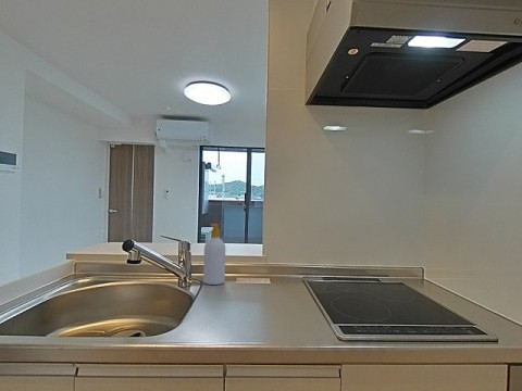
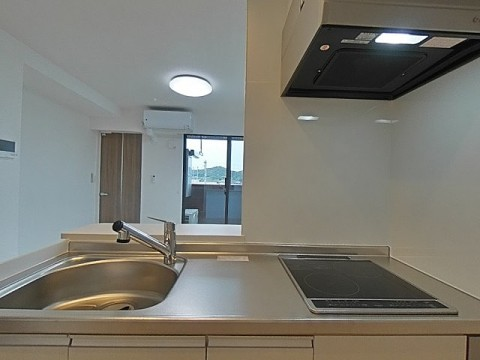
- soap bottle [202,223,226,286]
